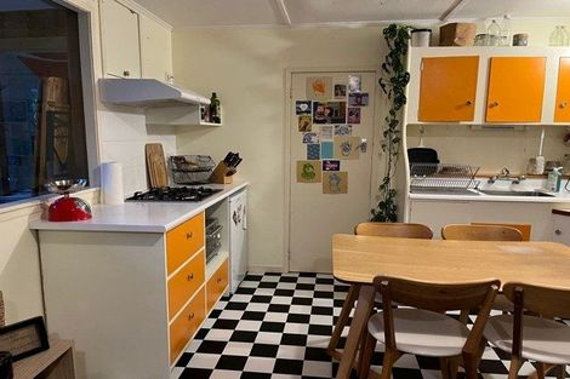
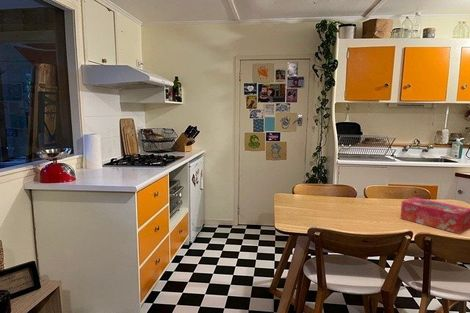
+ tissue box [399,196,470,235]
